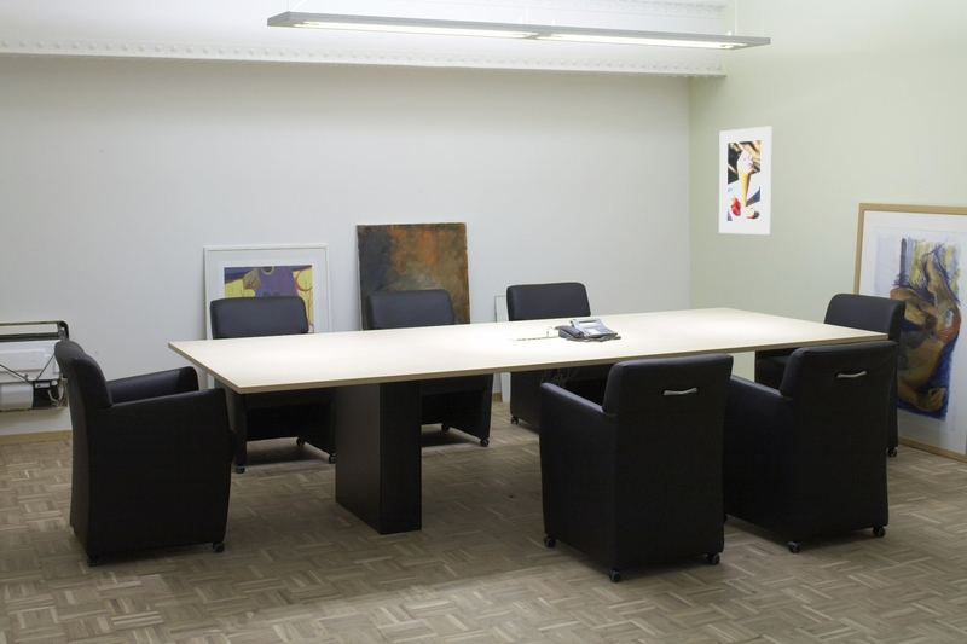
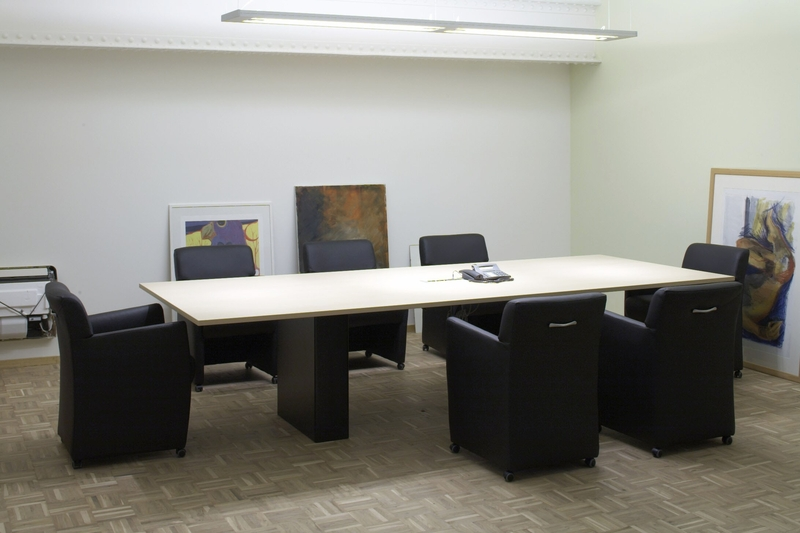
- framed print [718,124,772,236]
